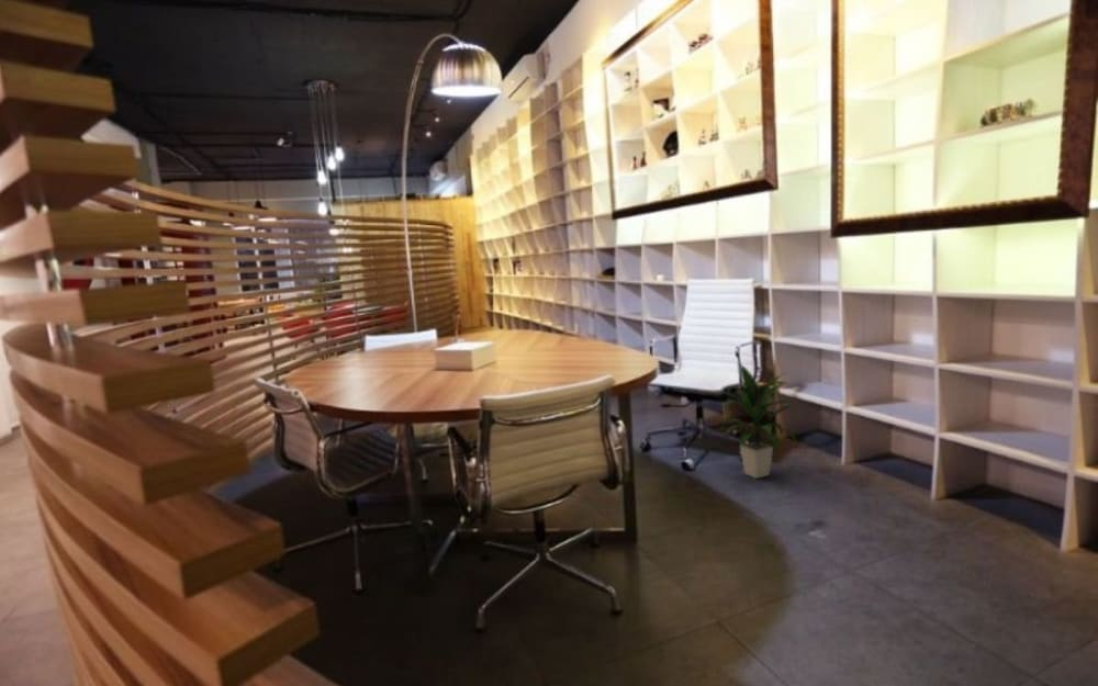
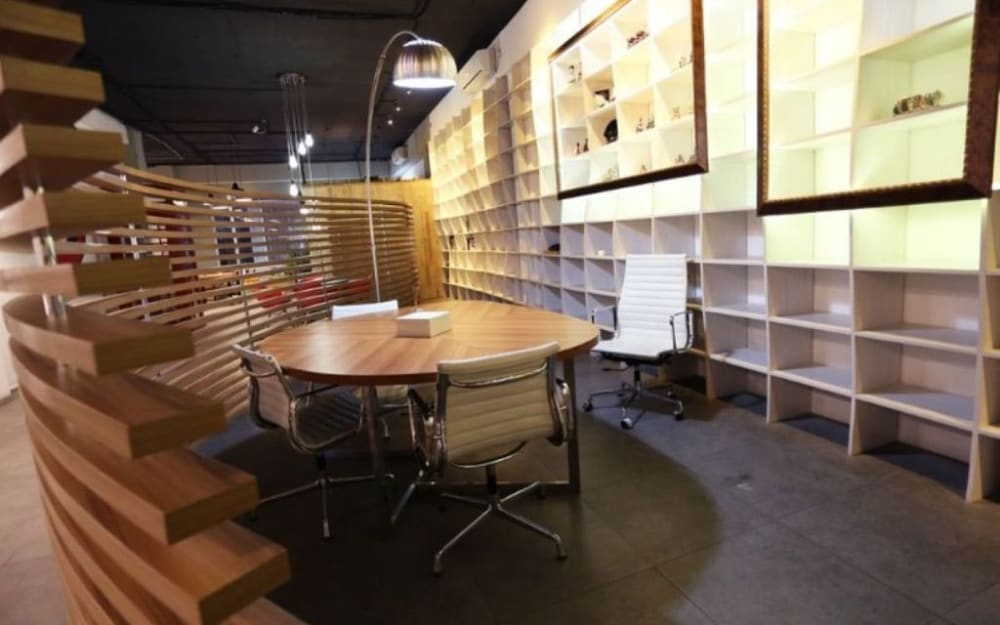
- indoor plant [708,361,799,480]
